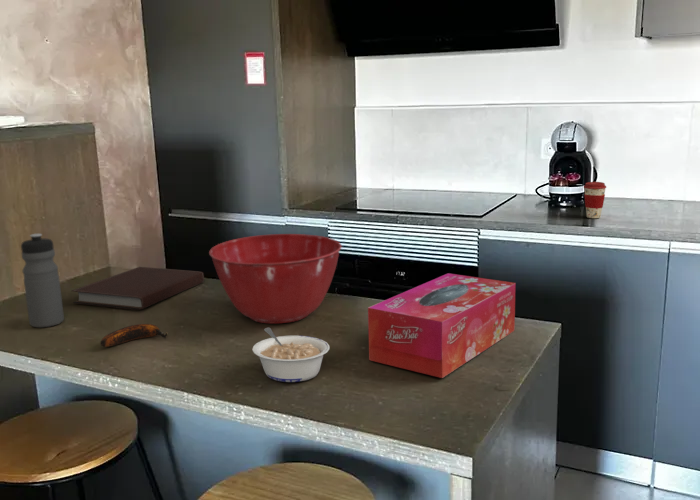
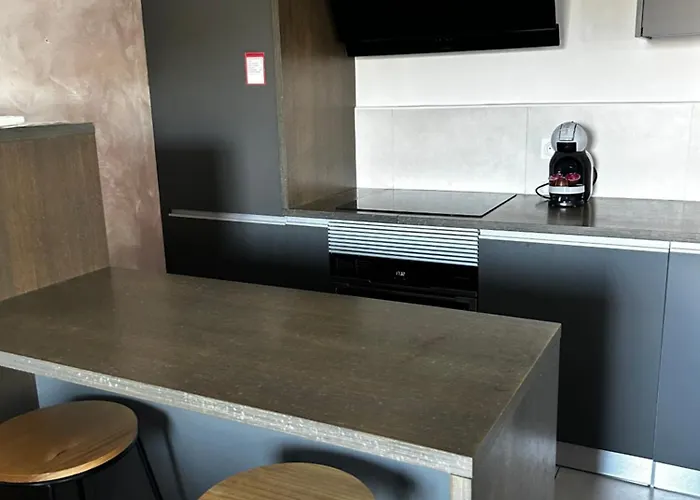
- coffee cup [583,181,607,219]
- tissue box [367,272,517,379]
- mixing bowl [208,233,343,324]
- banana [100,323,168,348]
- notebook [71,266,205,311]
- legume [251,326,330,383]
- water bottle [20,233,65,328]
